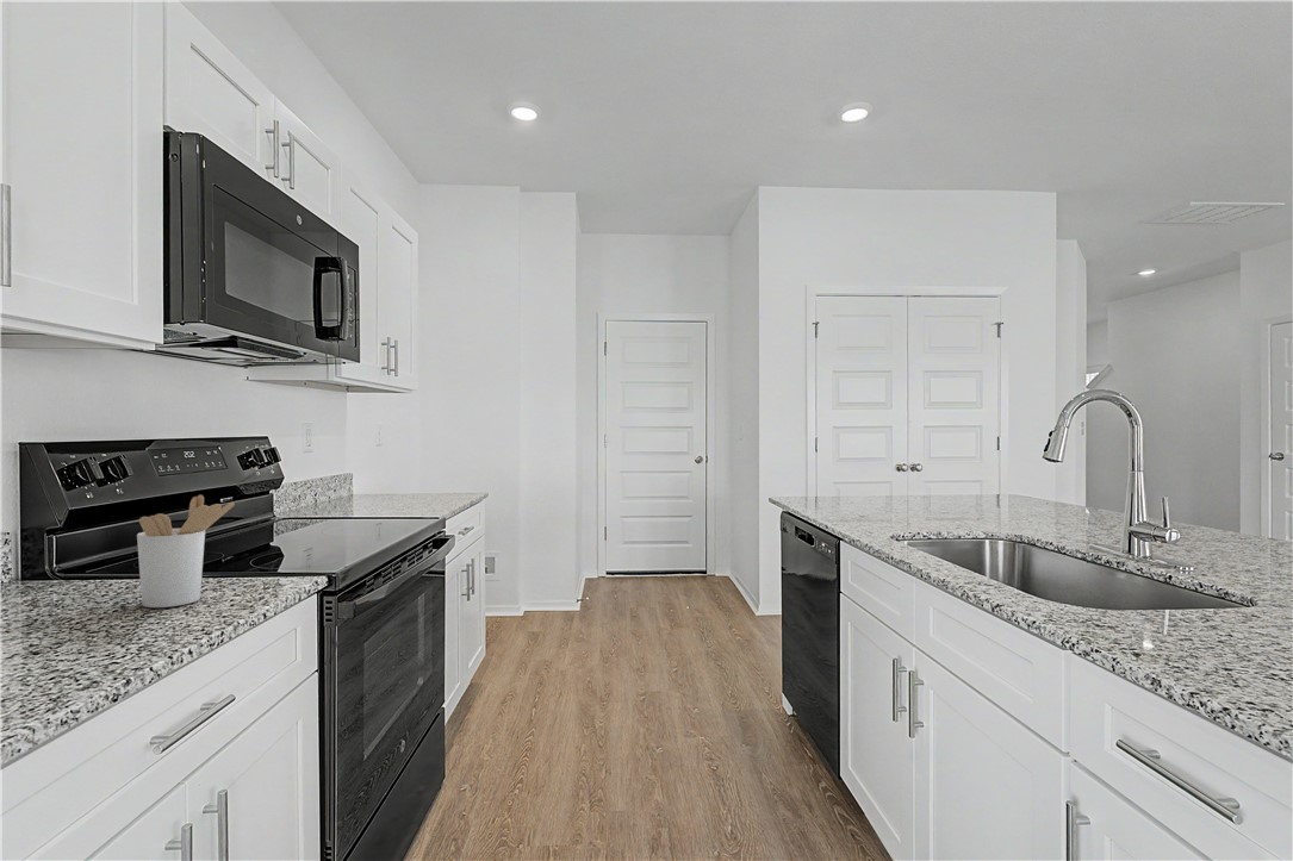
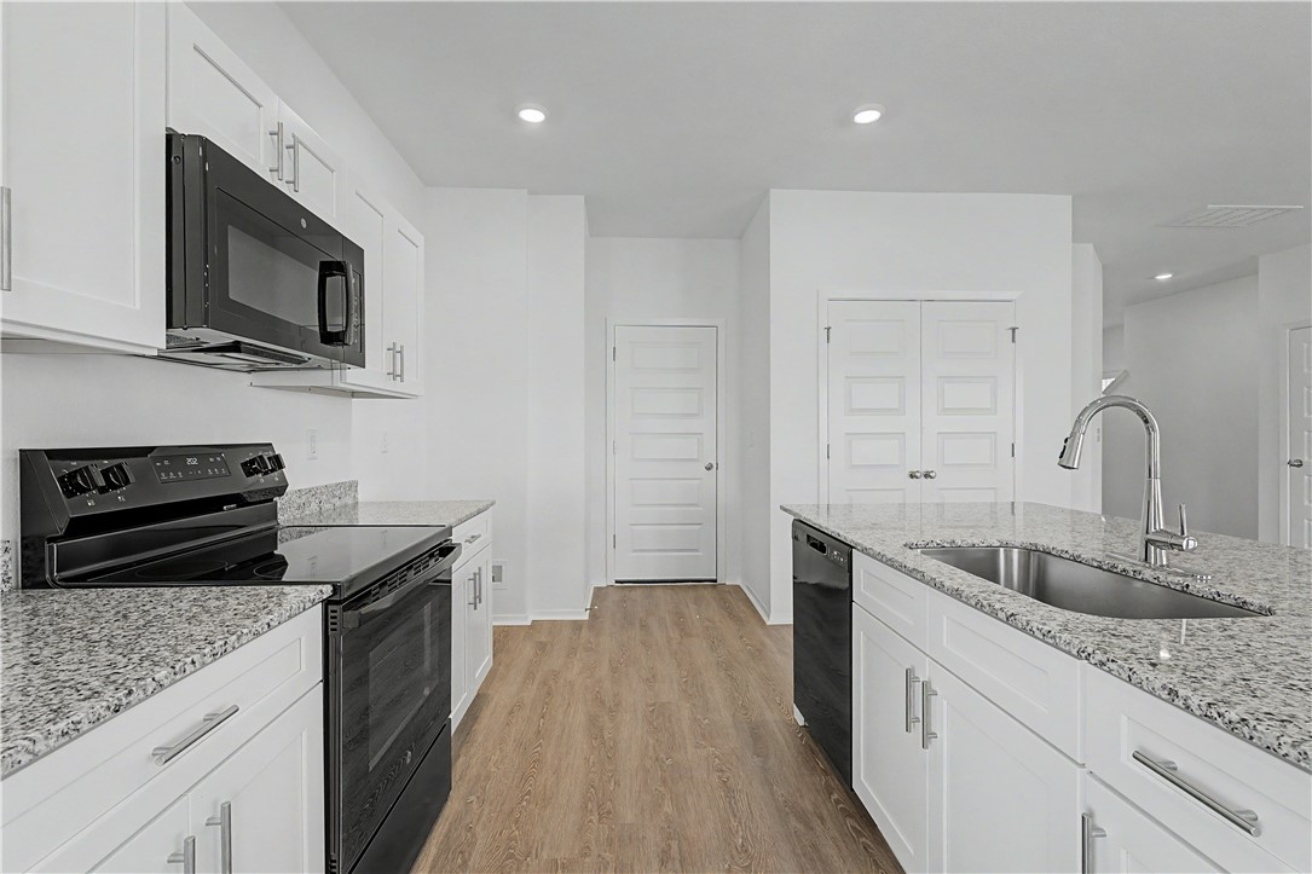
- utensil holder [136,494,236,609]
